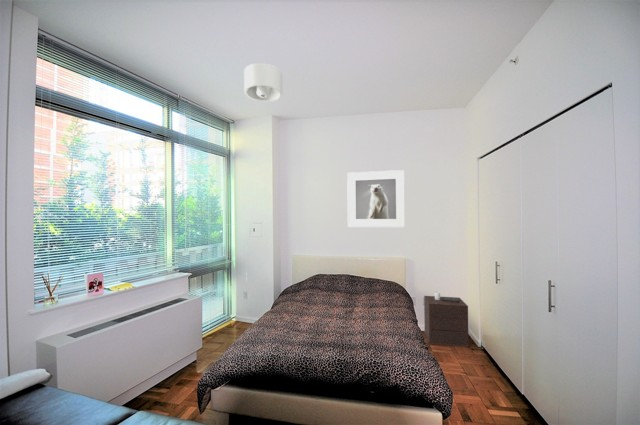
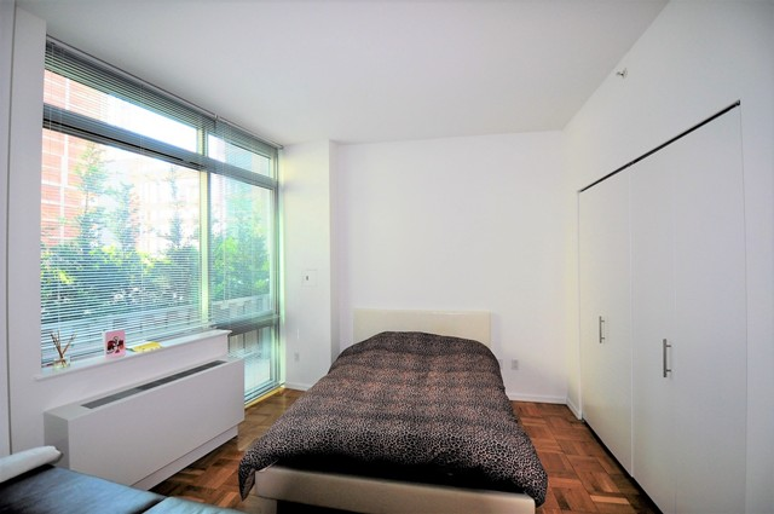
- nightstand [423,291,470,348]
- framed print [346,169,406,228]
- ceiling light [243,62,283,103]
